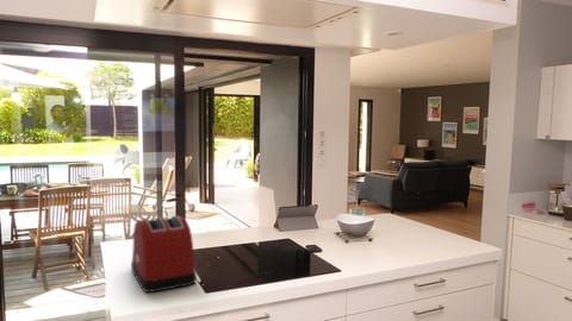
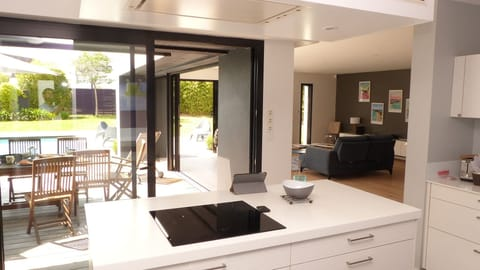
- toaster [130,214,198,294]
